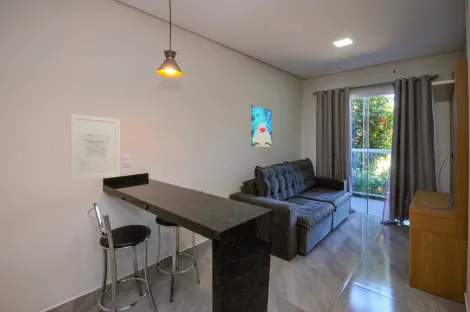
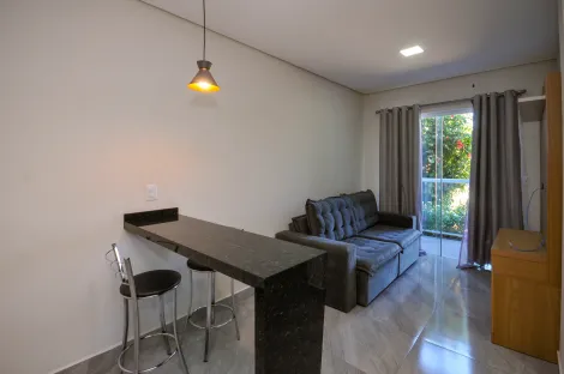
- wall art [250,104,273,148]
- wall art [69,113,120,180]
